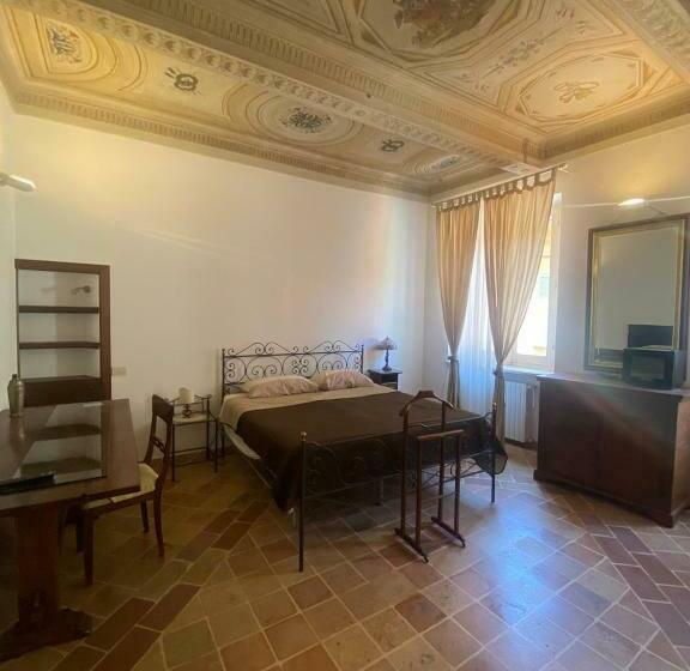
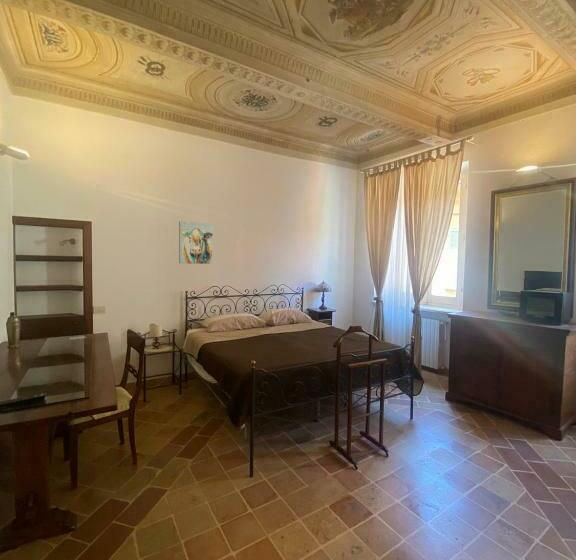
+ wall art [178,220,214,265]
